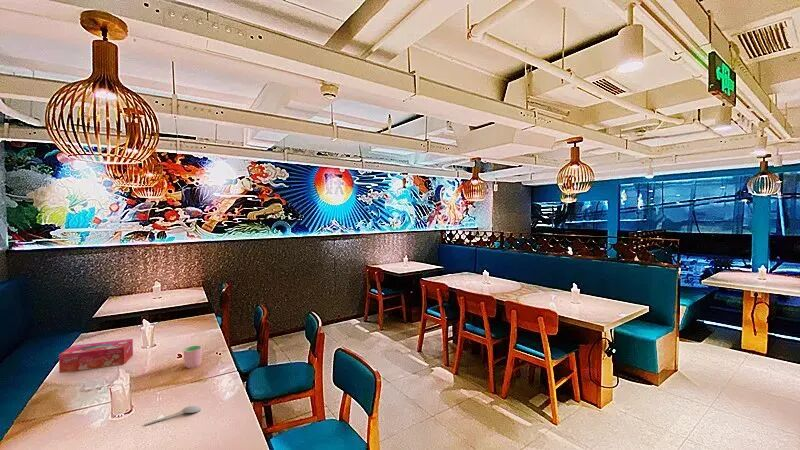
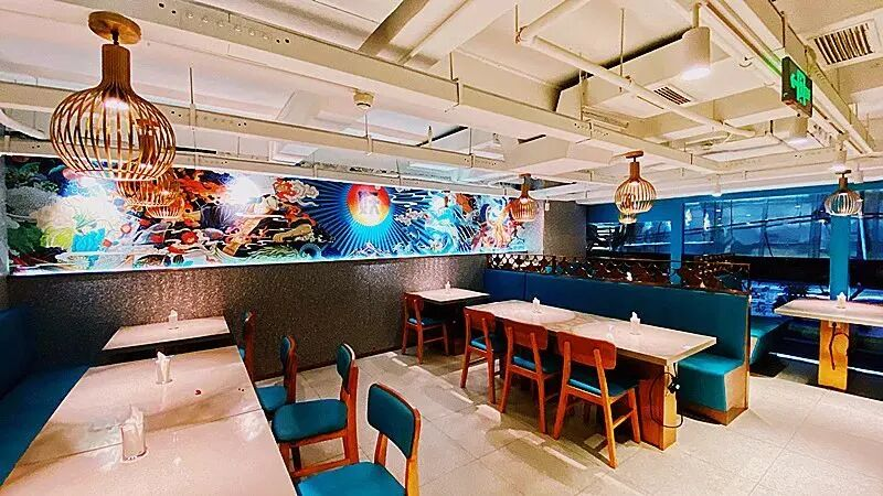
- tissue box [58,338,134,374]
- spoon [143,405,202,426]
- cup [183,345,203,369]
